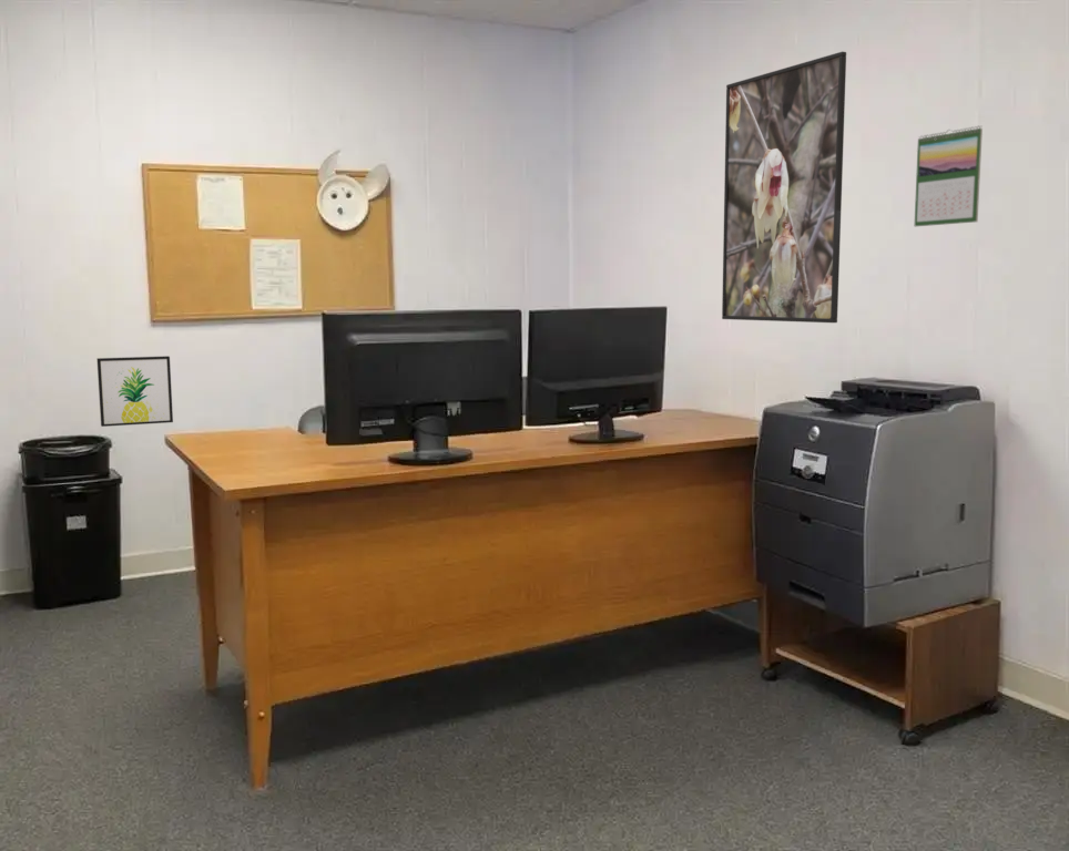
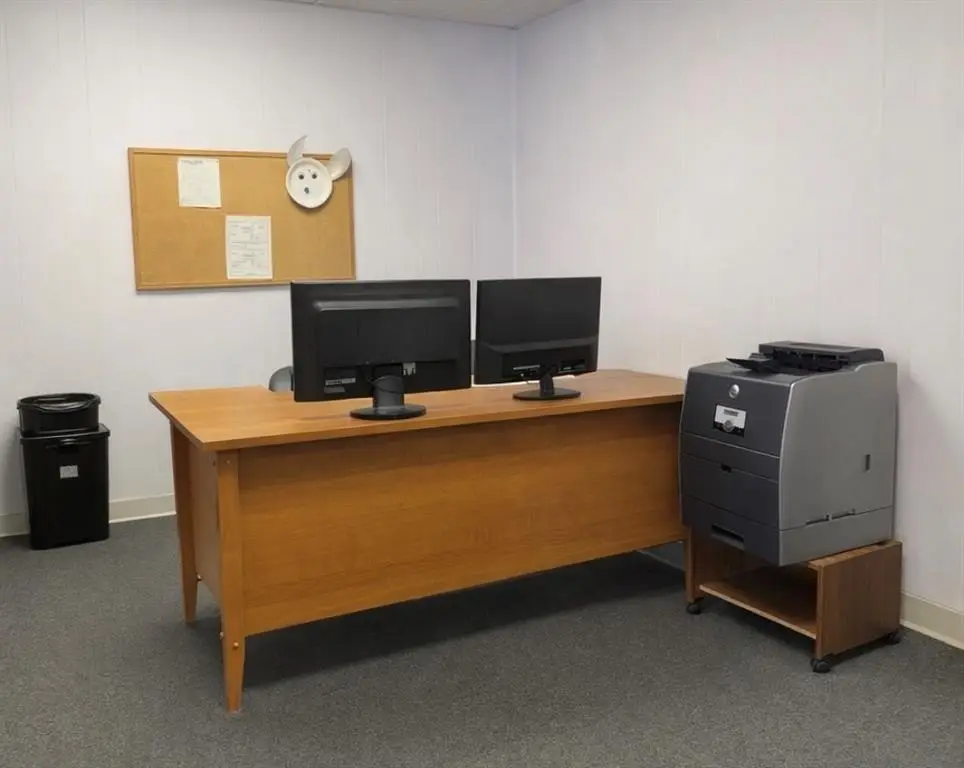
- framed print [721,51,847,324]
- wall art [95,356,174,428]
- calendar [914,125,984,227]
